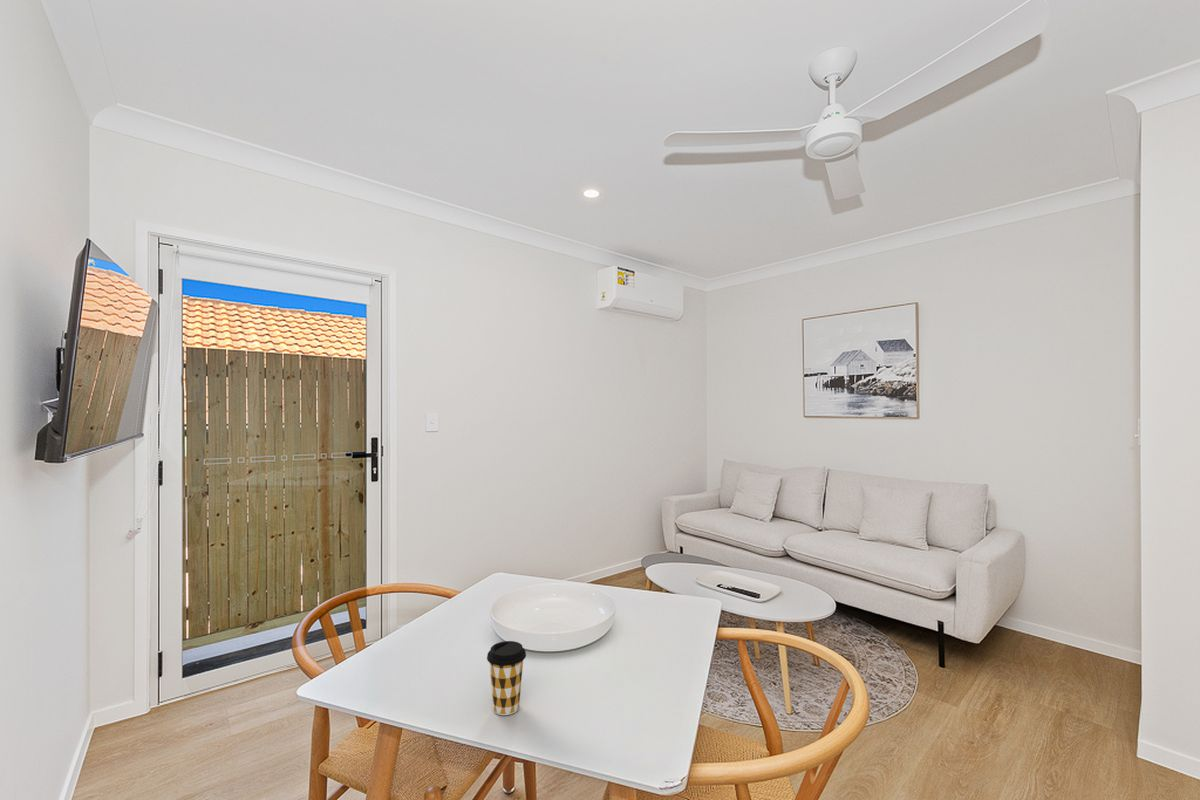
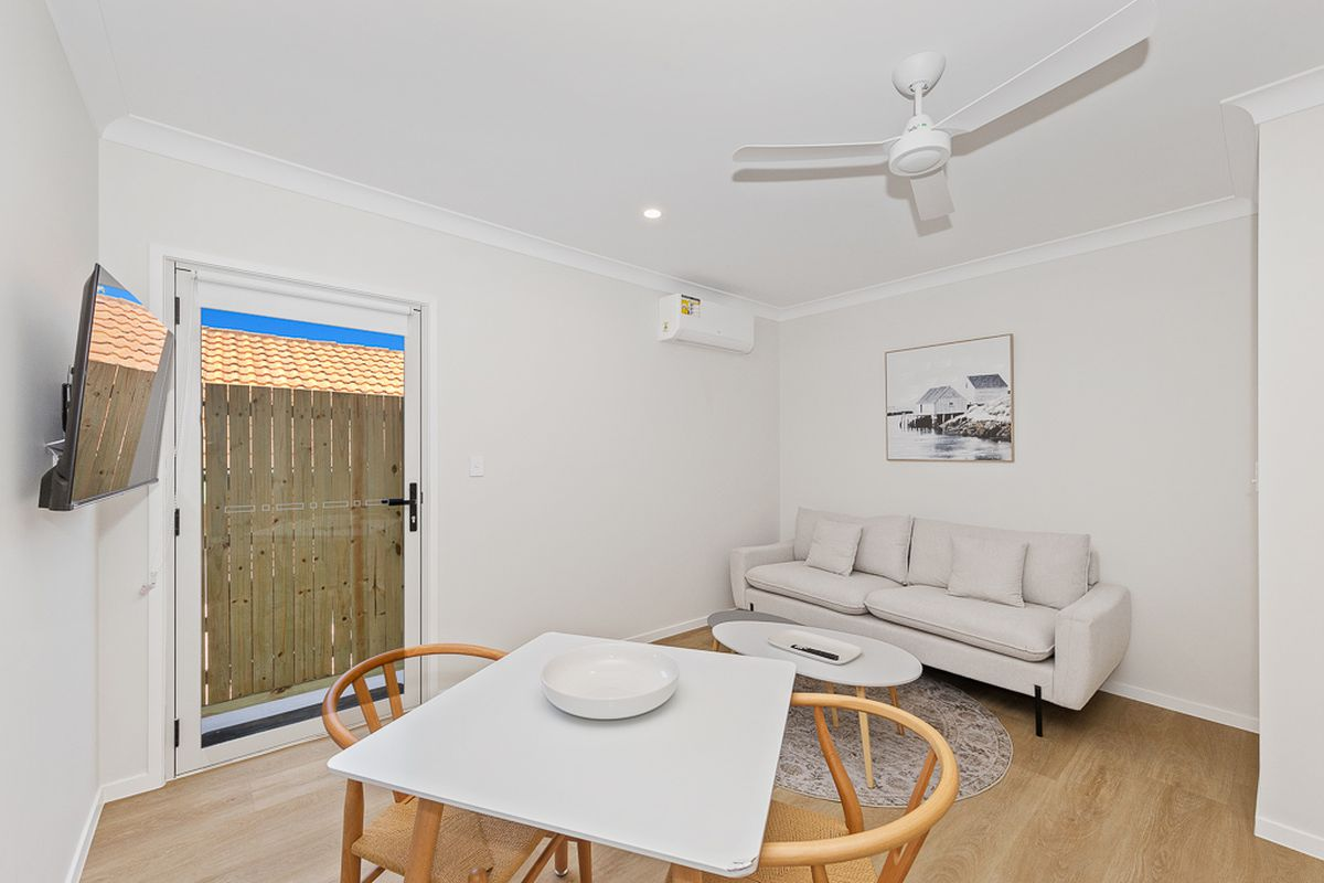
- coffee cup [486,640,527,716]
